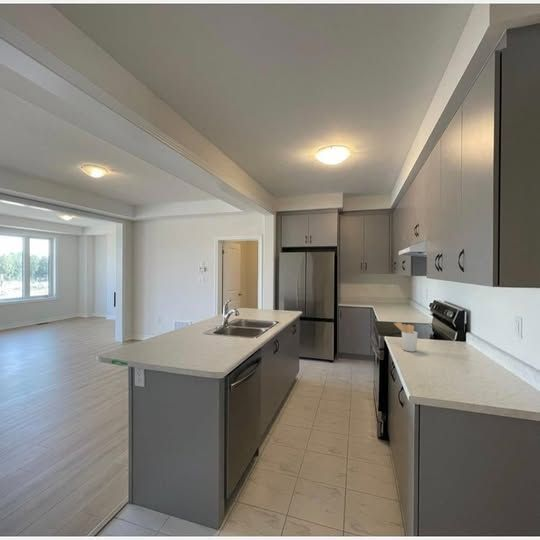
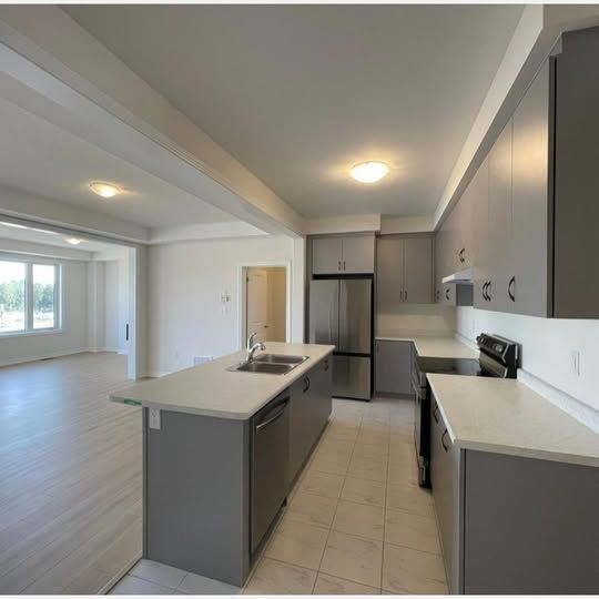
- utensil holder [393,321,419,353]
